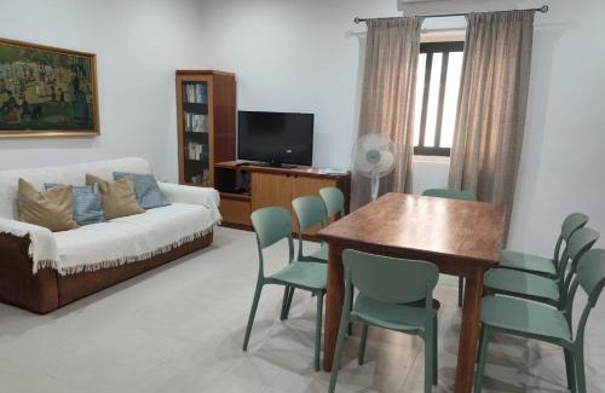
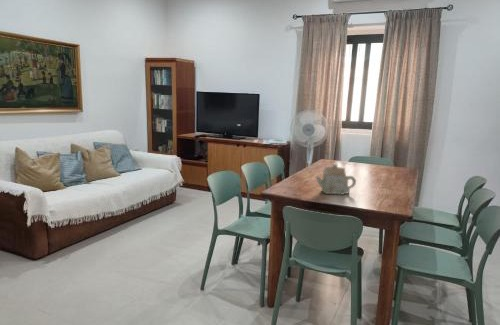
+ teapot [314,163,357,196]
